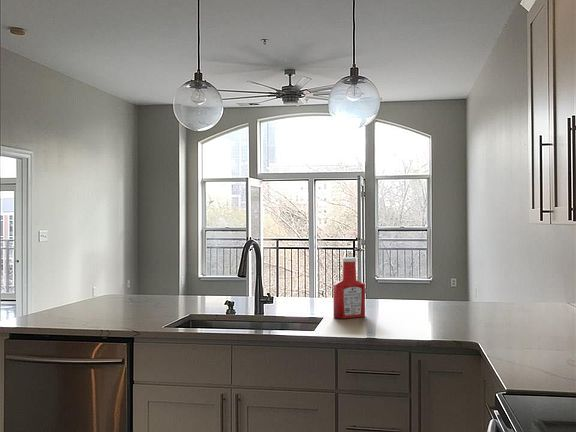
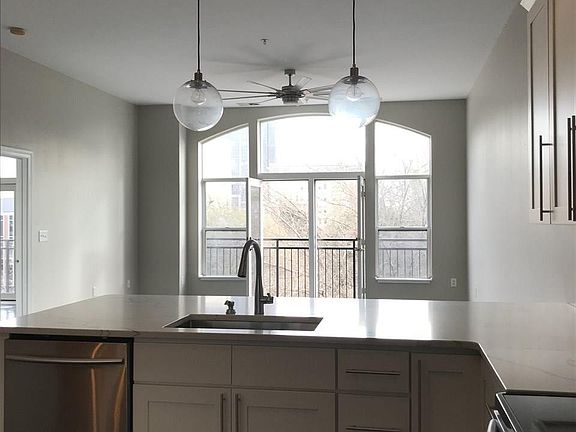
- soap bottle [332,256,366,320]
